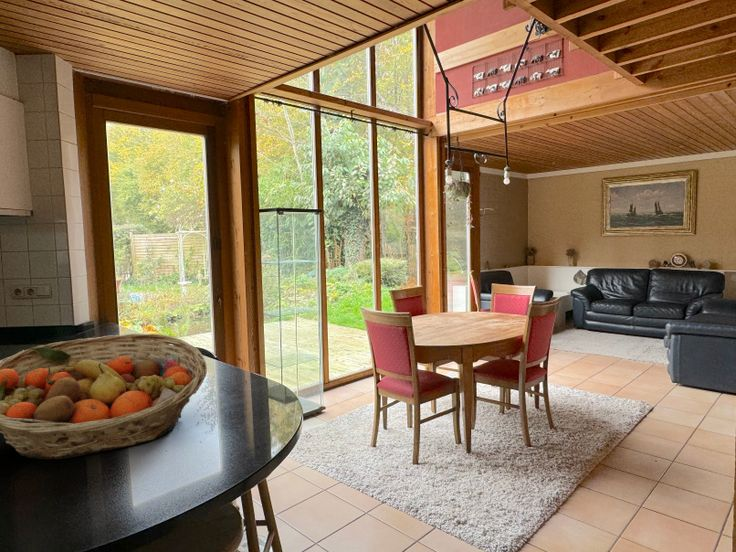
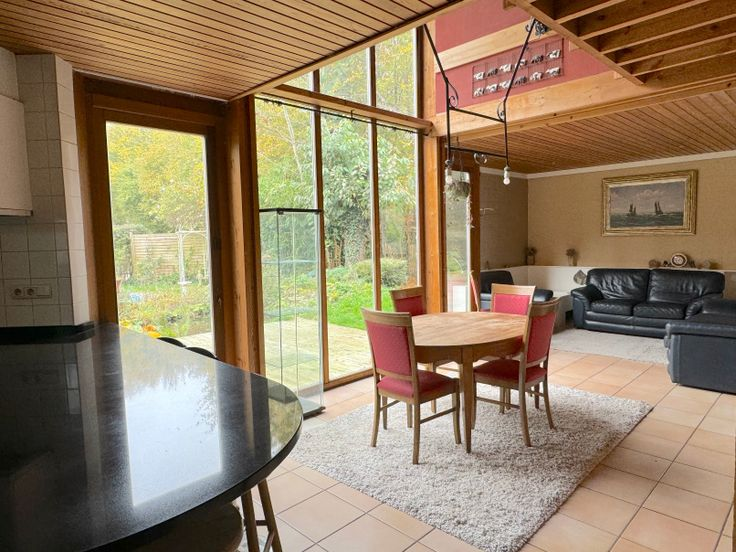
- fruit basket [0,333,208,460]
